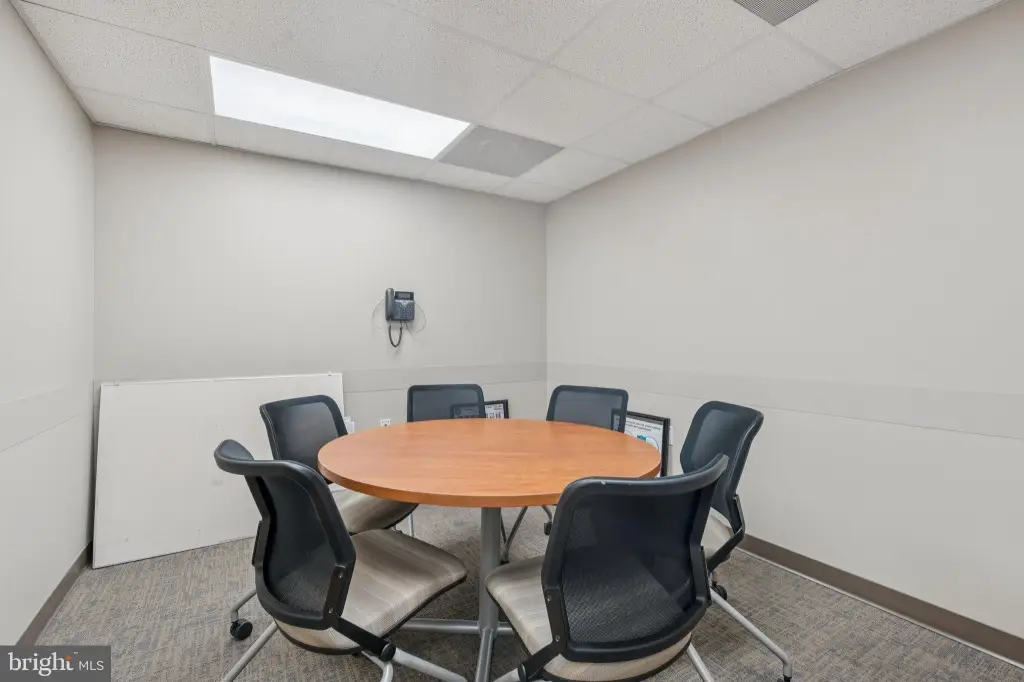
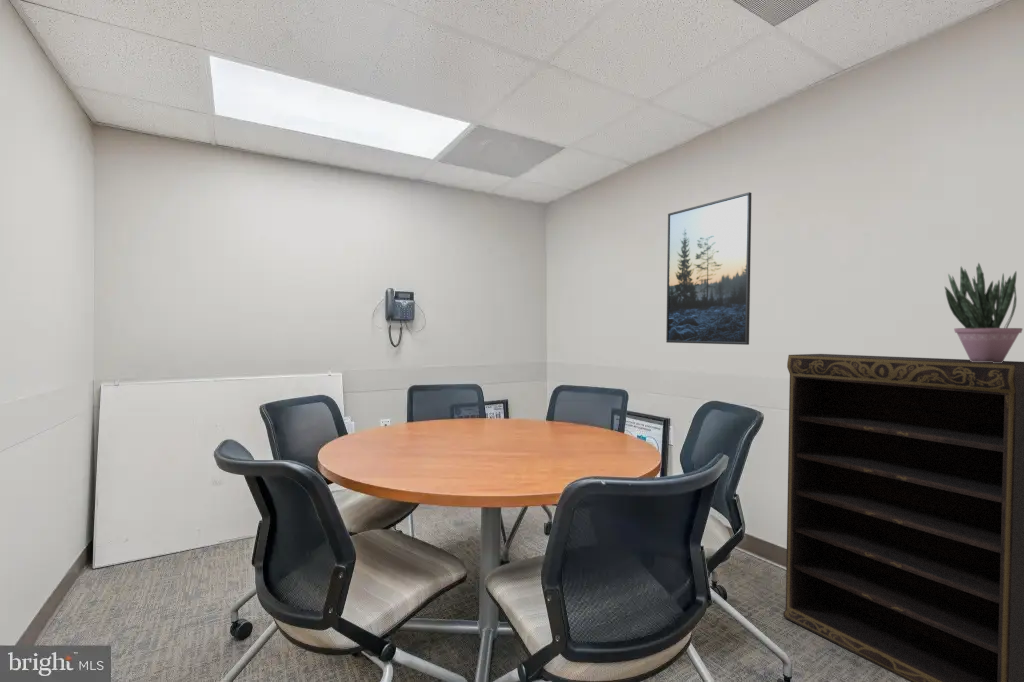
+ bookshelf [782,353,1024,682]
+ potted plant [944,262,1024,363]
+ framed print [665,191,752,346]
